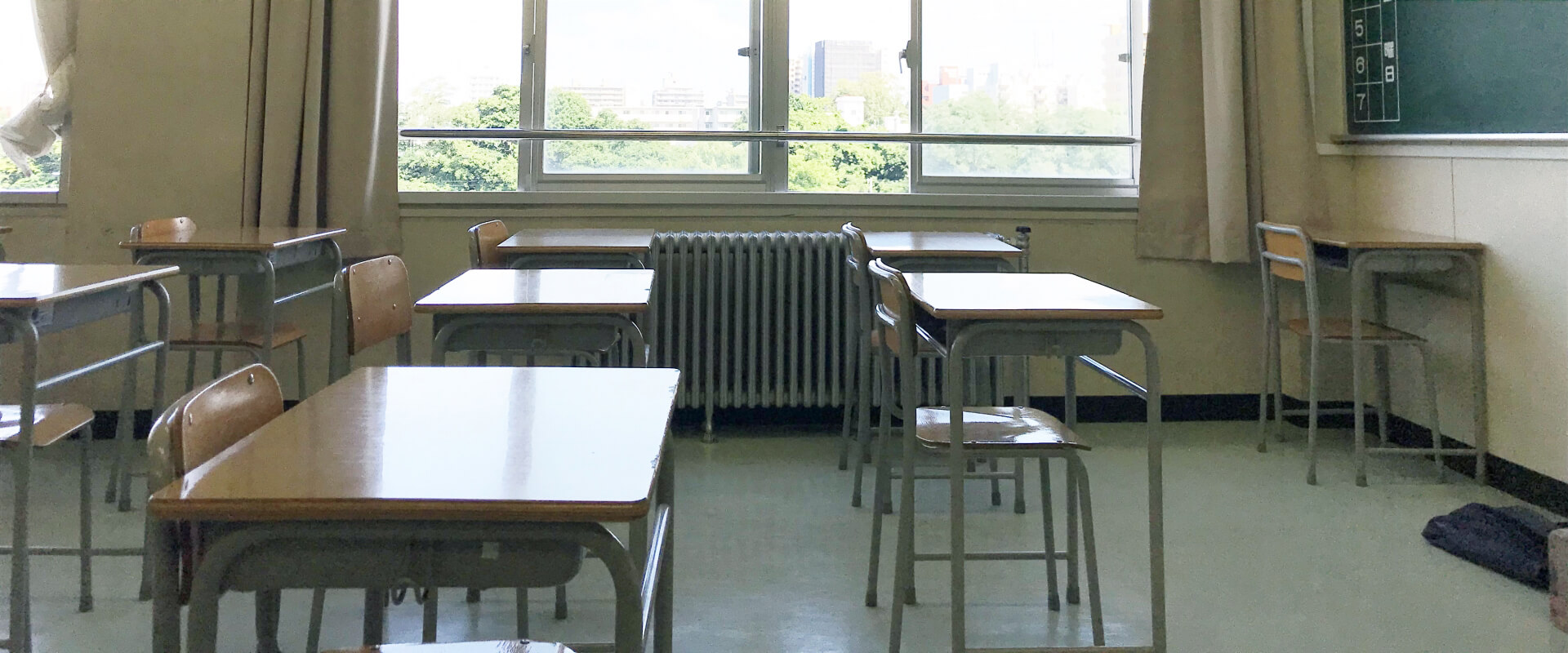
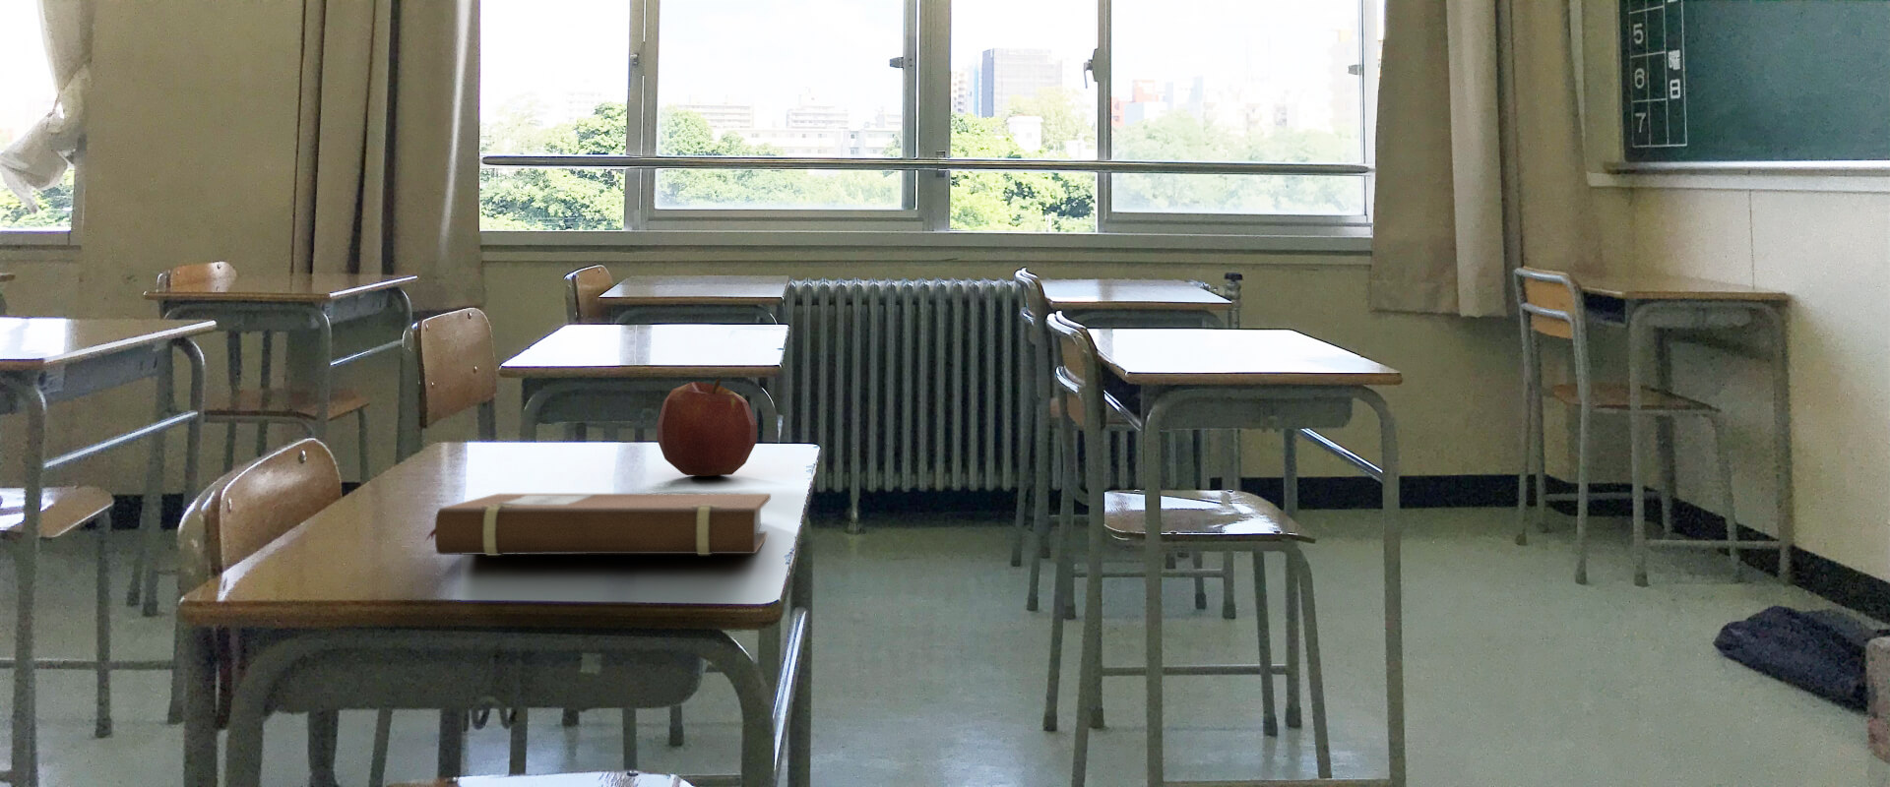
+ apple [656,377,758,477]
+ notebook [423,493,771,557]
